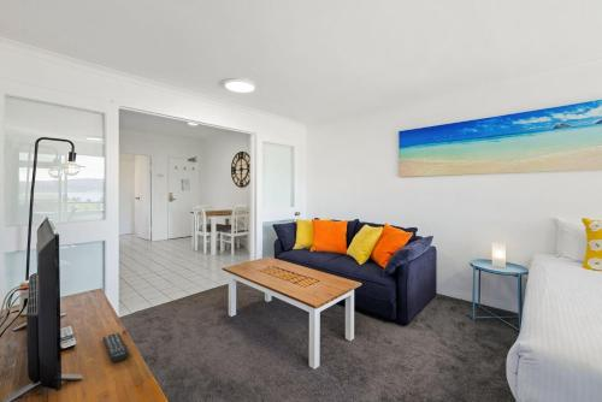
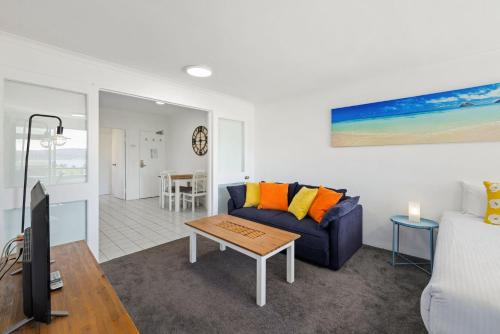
- remote control [101,332,130,363]
